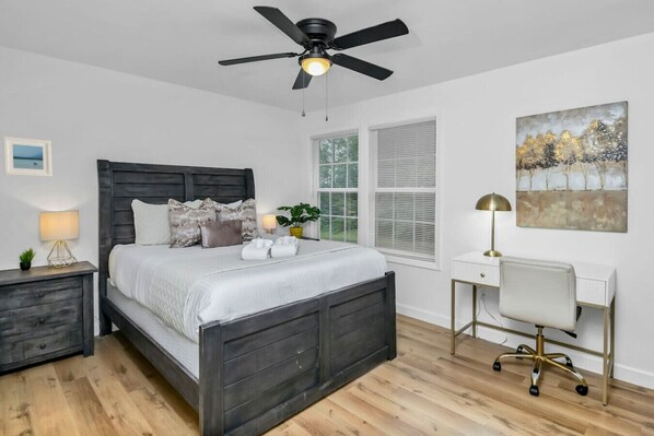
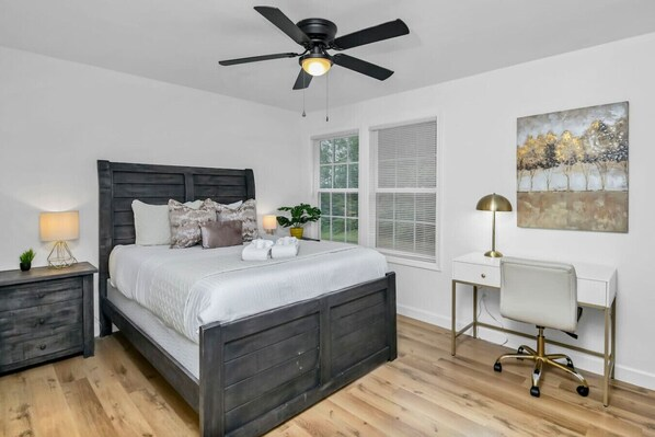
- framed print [2,135,52,178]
